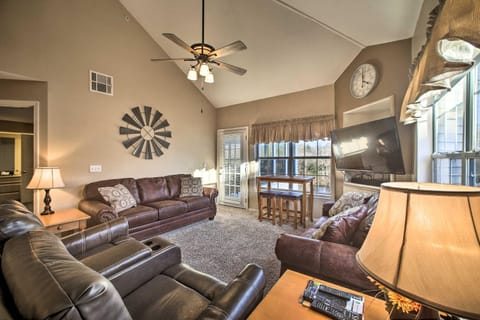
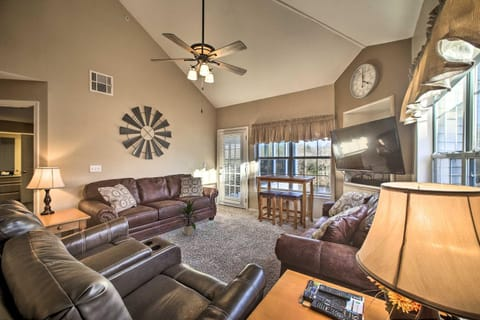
+ indoor plant [172,199,201,236]
